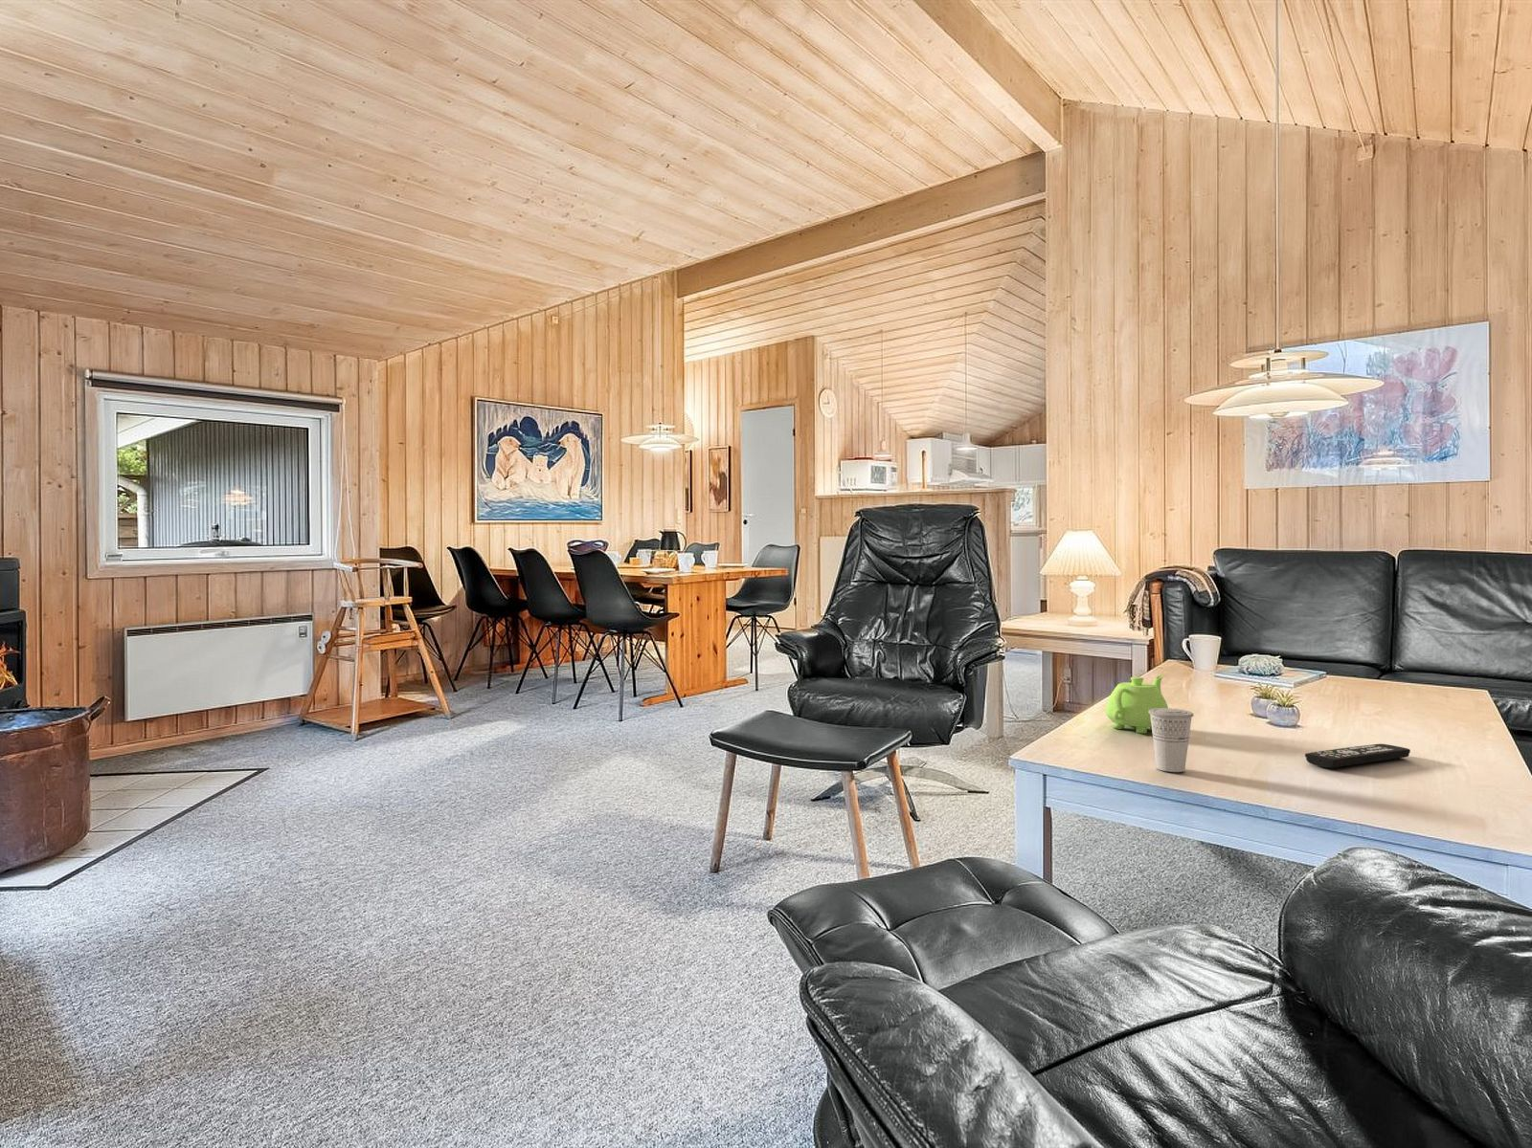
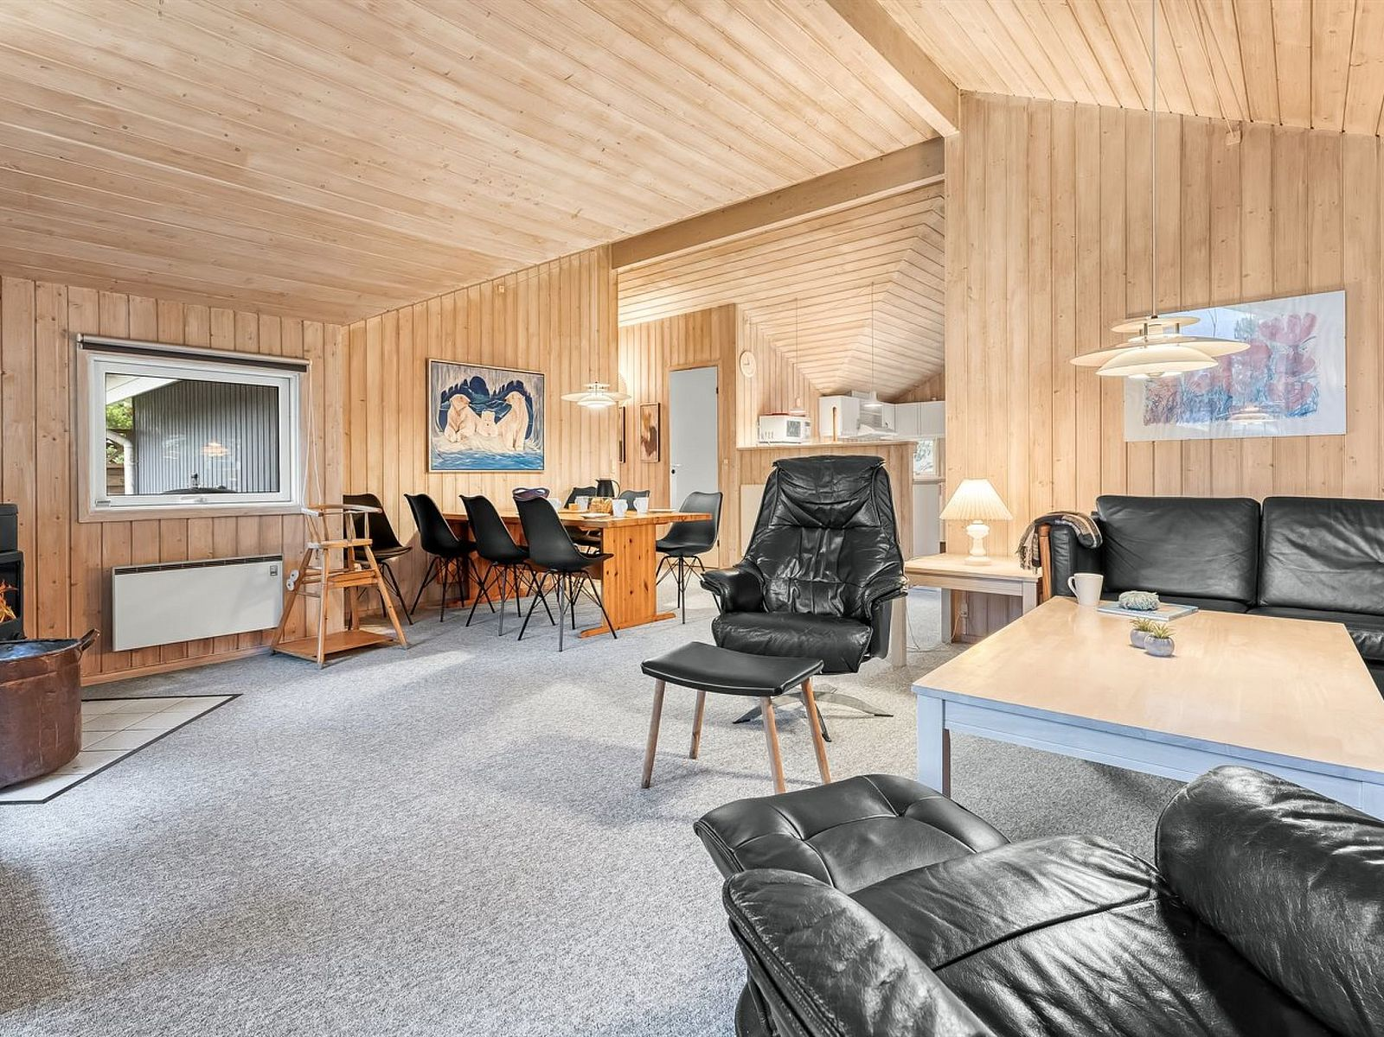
- cup [1148,708,1195,773]
- remote control [1304,743,1411,769]
- teakettle [1105,674,1169,733]
